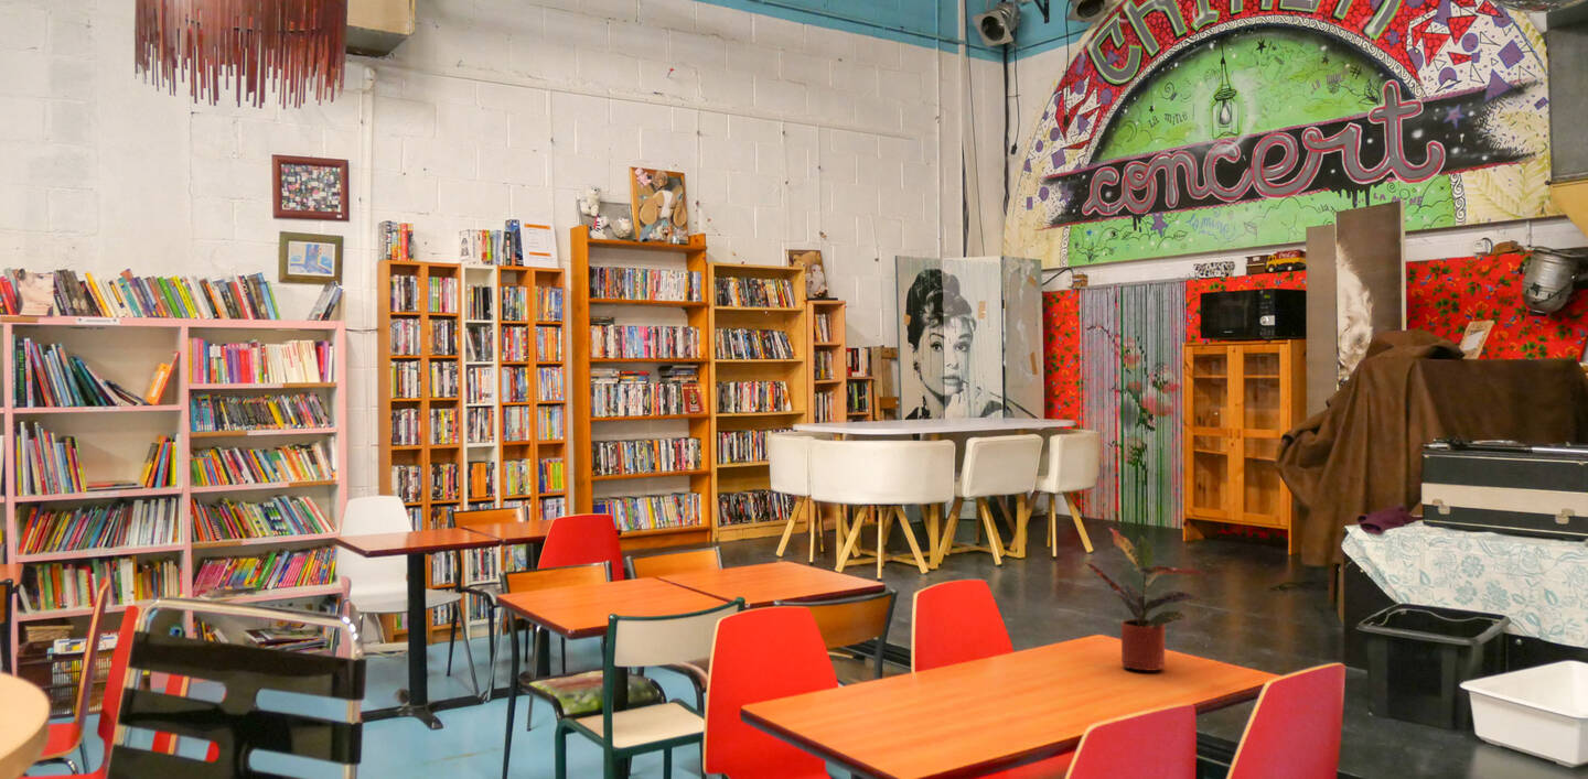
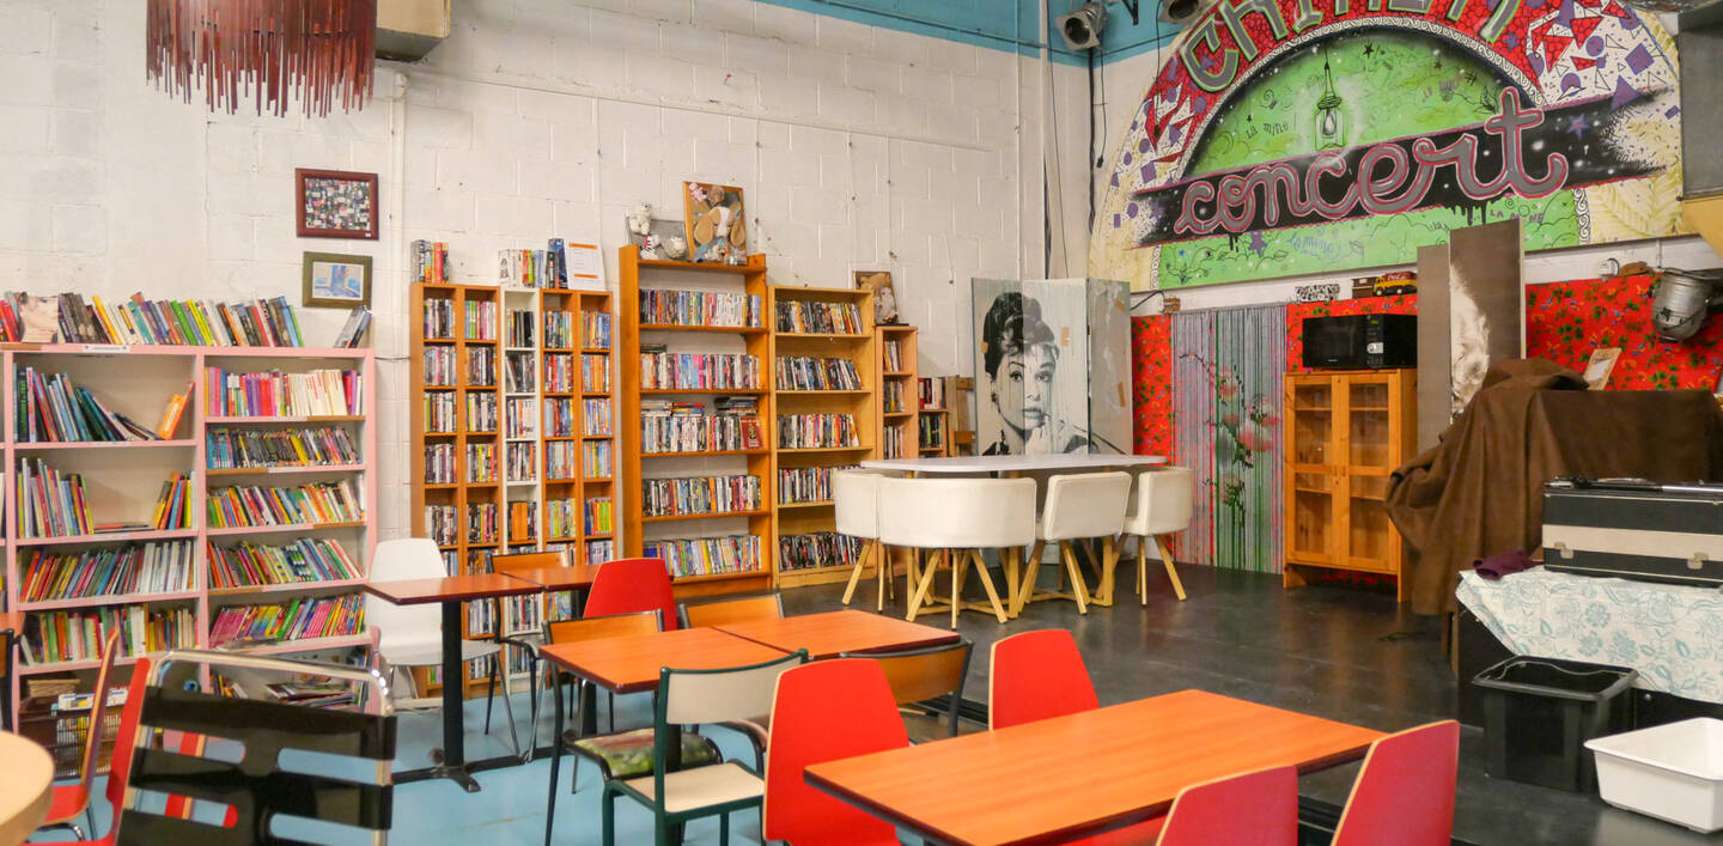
- potted plant [1084,527,1204,672]
